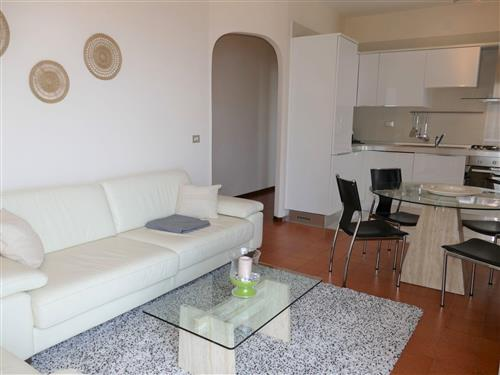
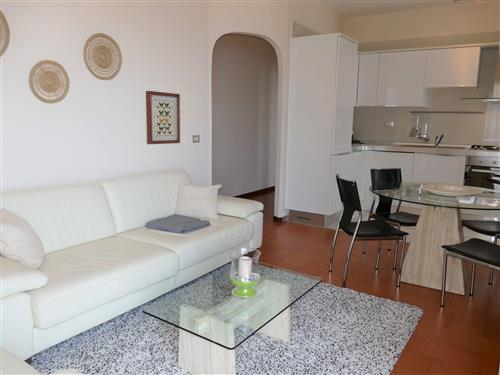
+ wall art [145,90,181,145]
